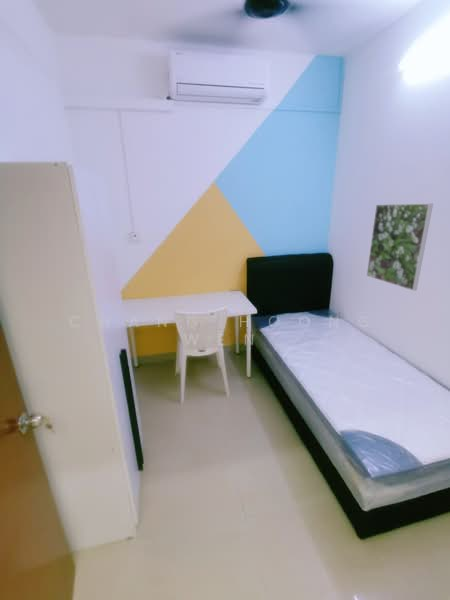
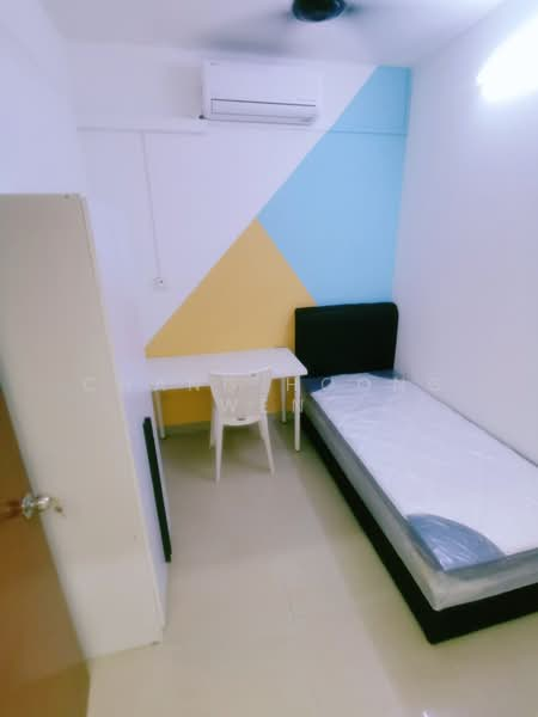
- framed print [366,203,434,292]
